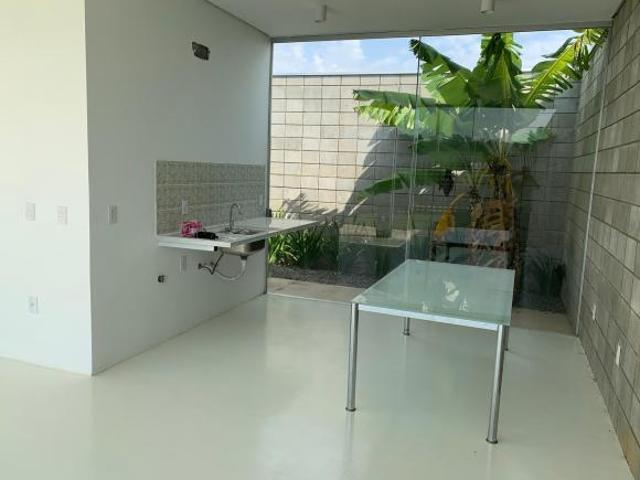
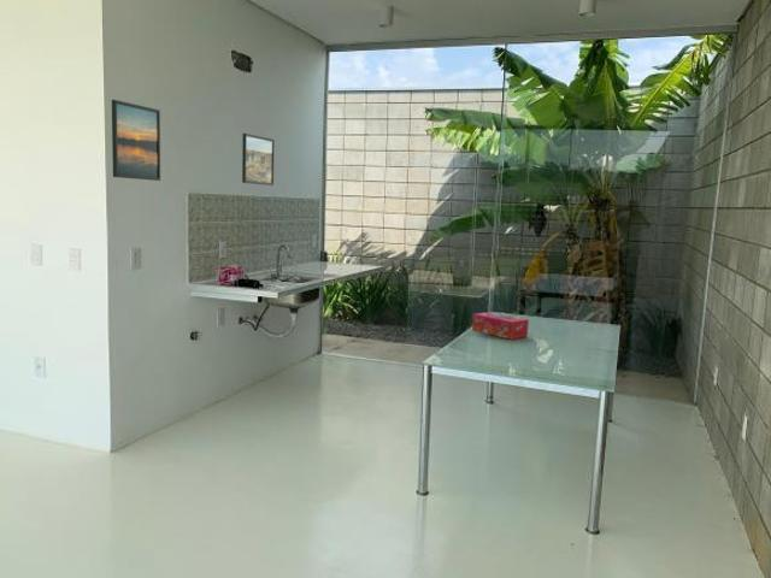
+ tissue box [471,311,530,341]
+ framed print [241,132,276,187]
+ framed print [111,99,161,182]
